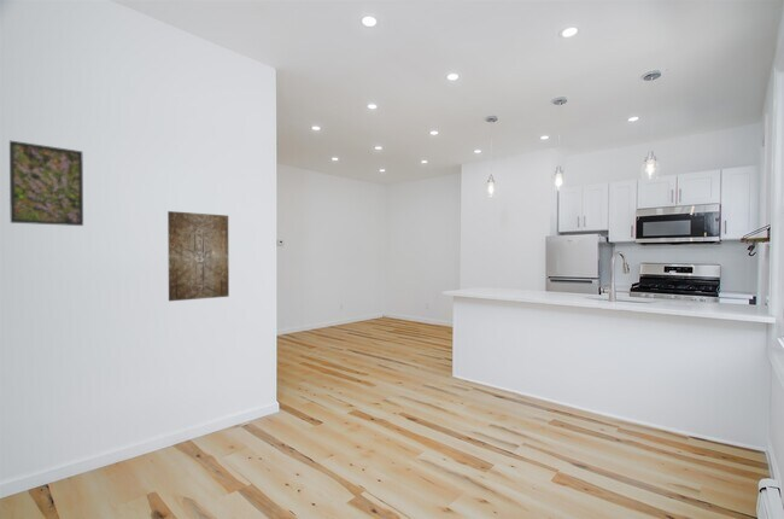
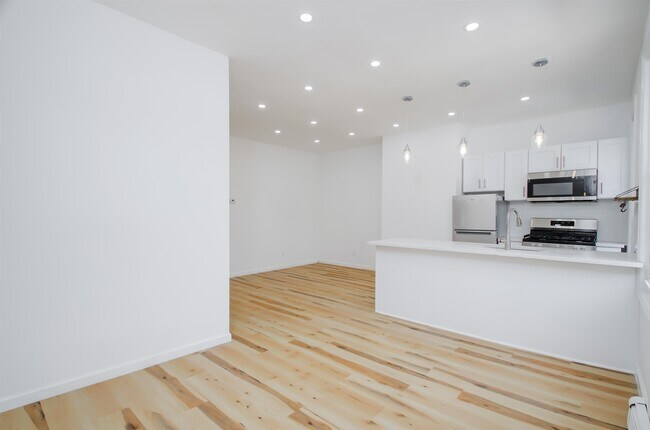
- wall art [166,210,230,303]
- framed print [8,140,84,227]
